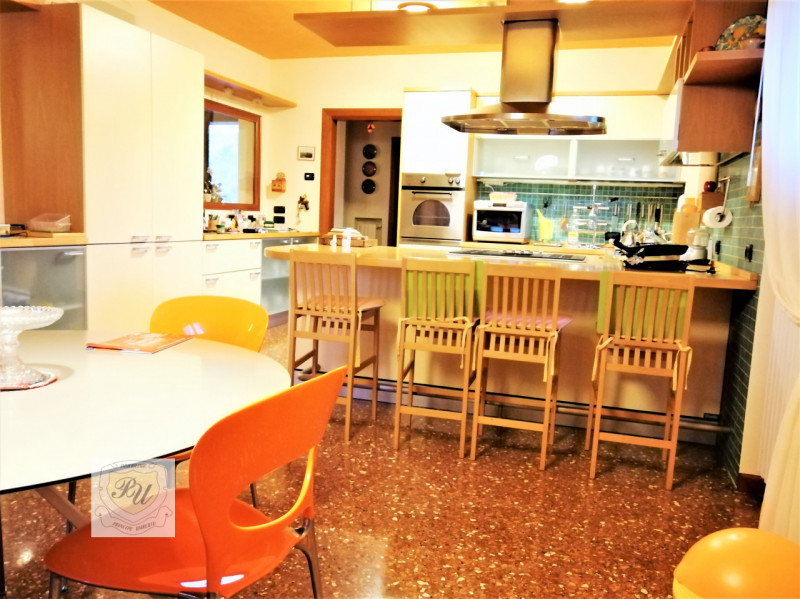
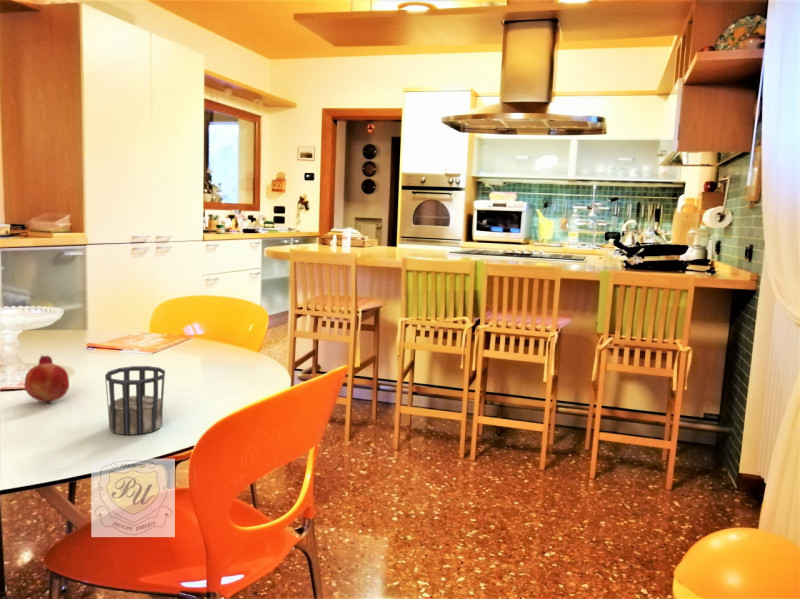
+ cup [104,365,166,436]
+ fruit [24,354,70,405]
